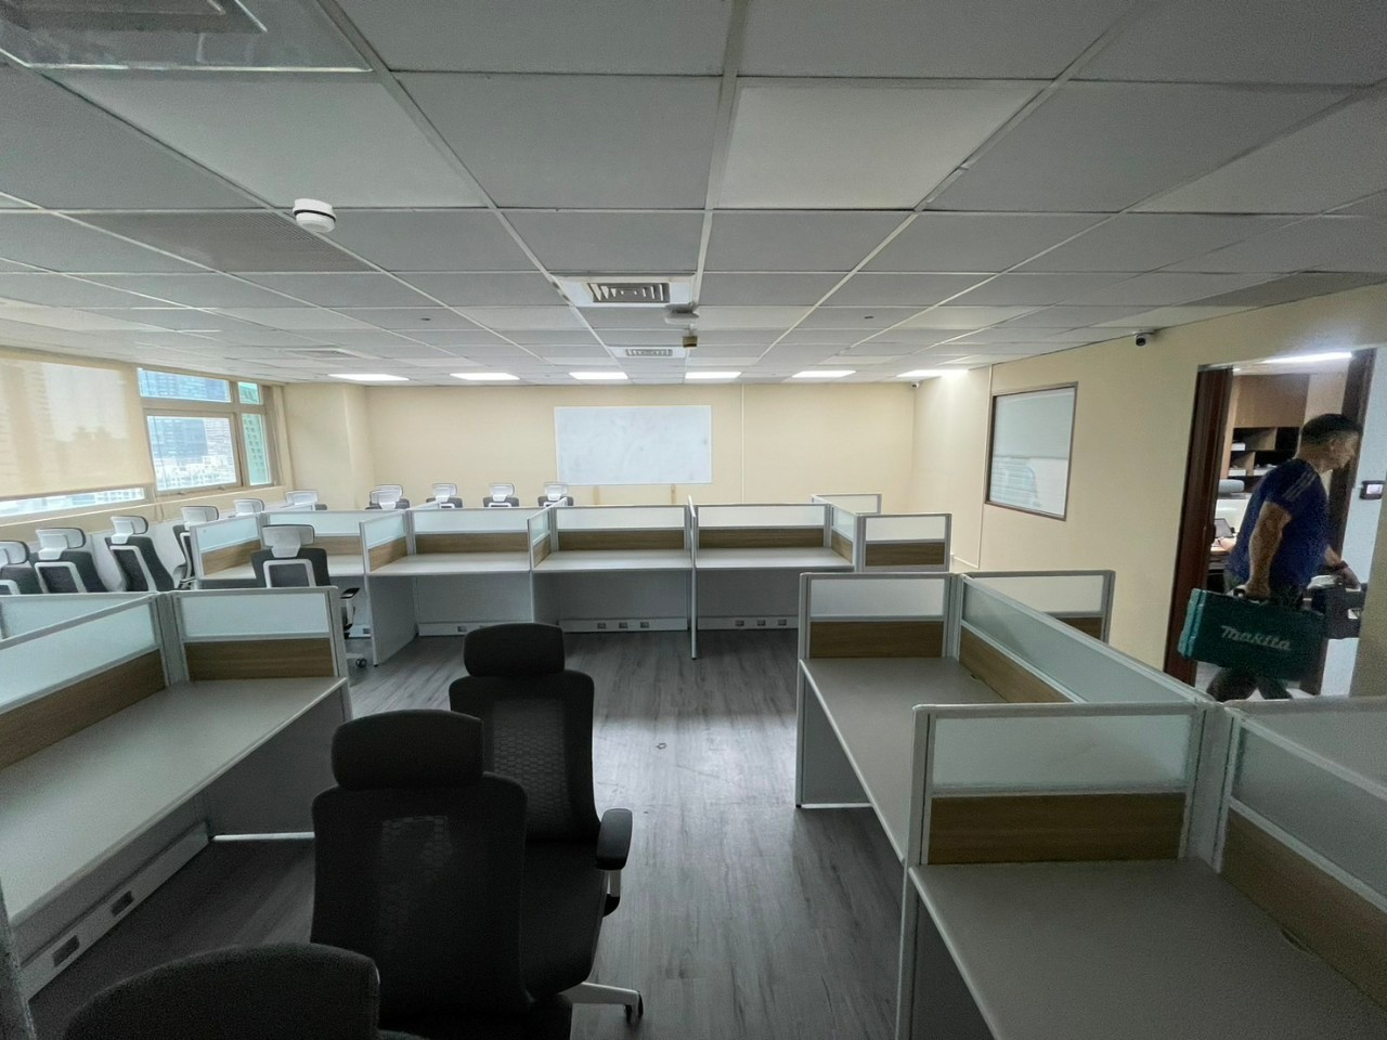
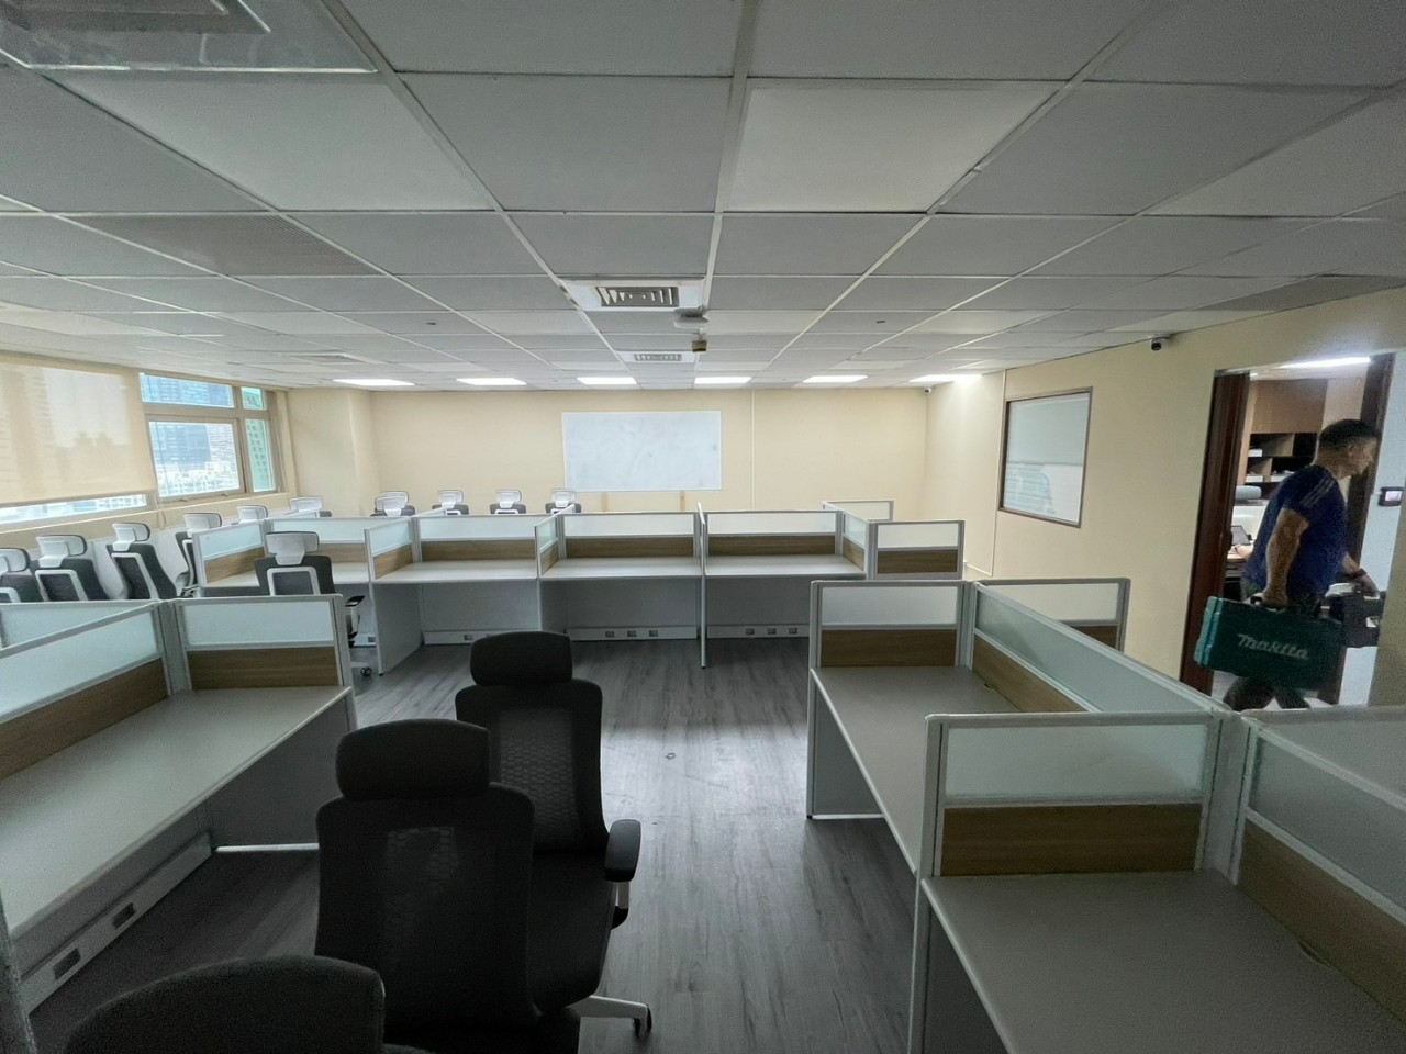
- smoke detector [292,198,337,233]
